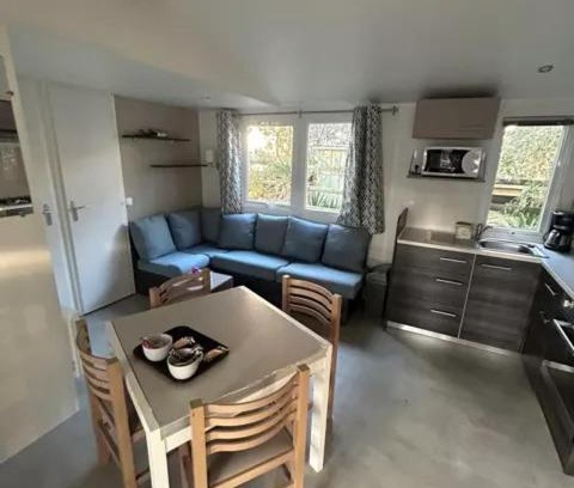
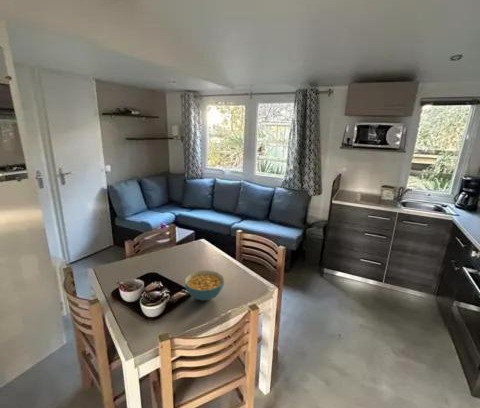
+ cereal bowl [184,269,225,302]
